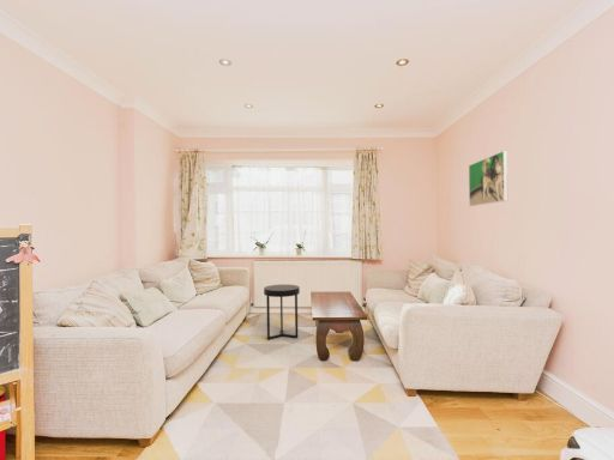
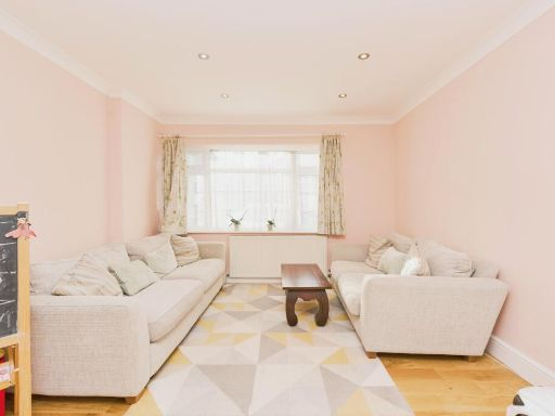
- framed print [468,150,508,207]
- side table [263,284,301,340]
